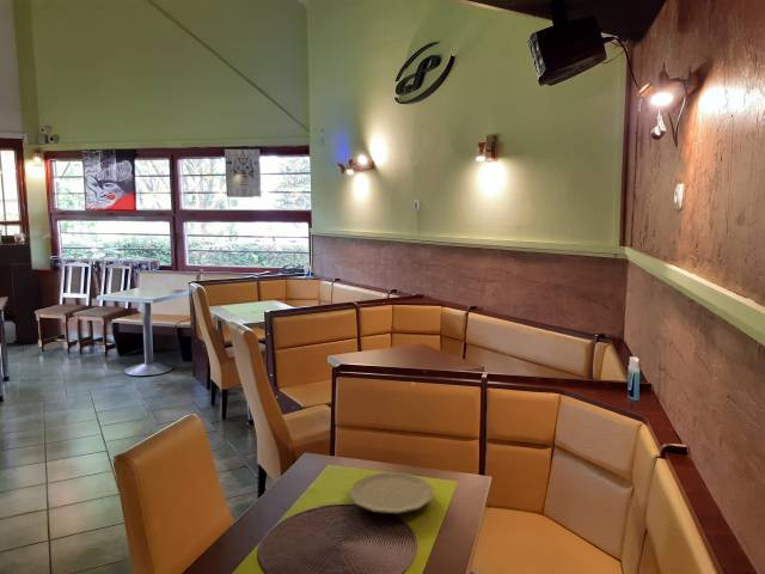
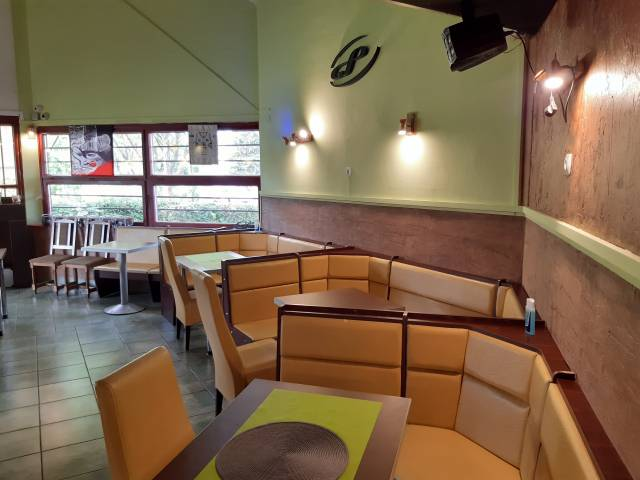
- plate [348,471,435,514]
